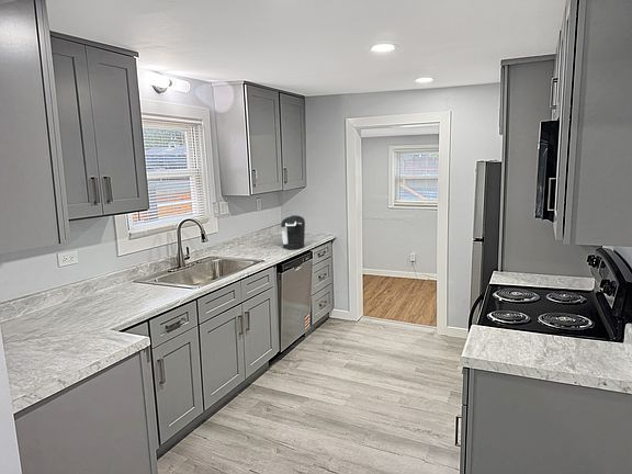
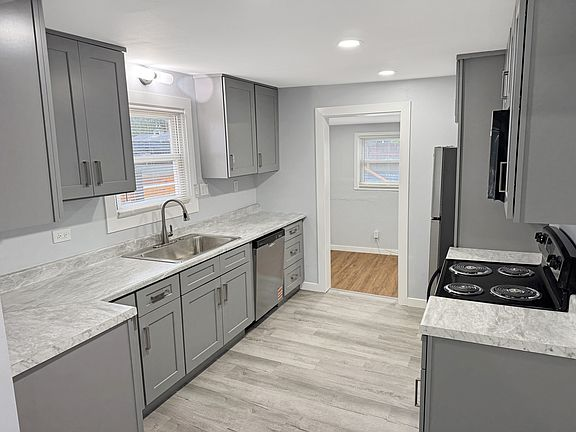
- coffee maker [280,214,306,250]
